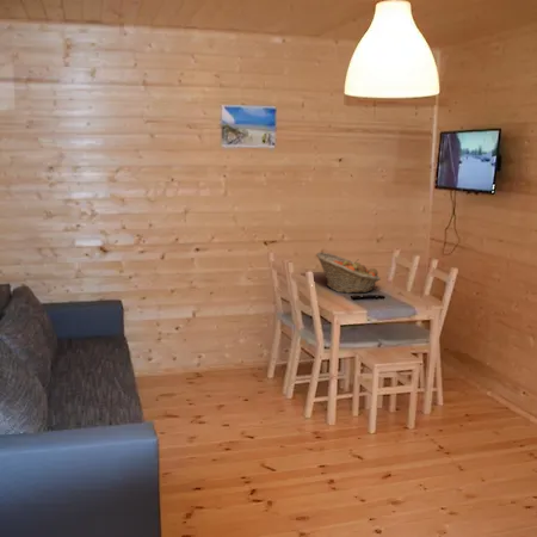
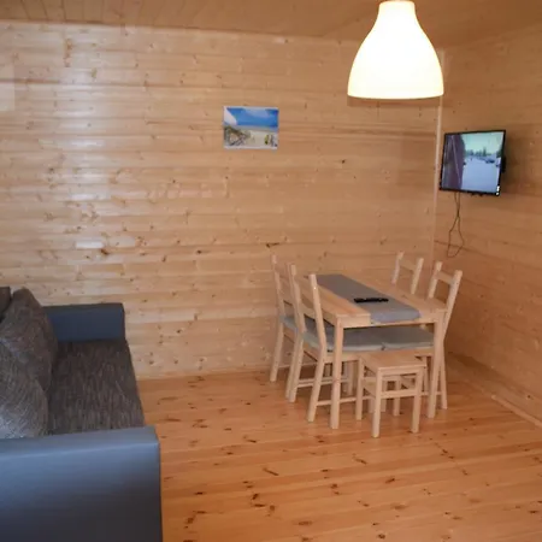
- fruit basket [315,251,382,295]
